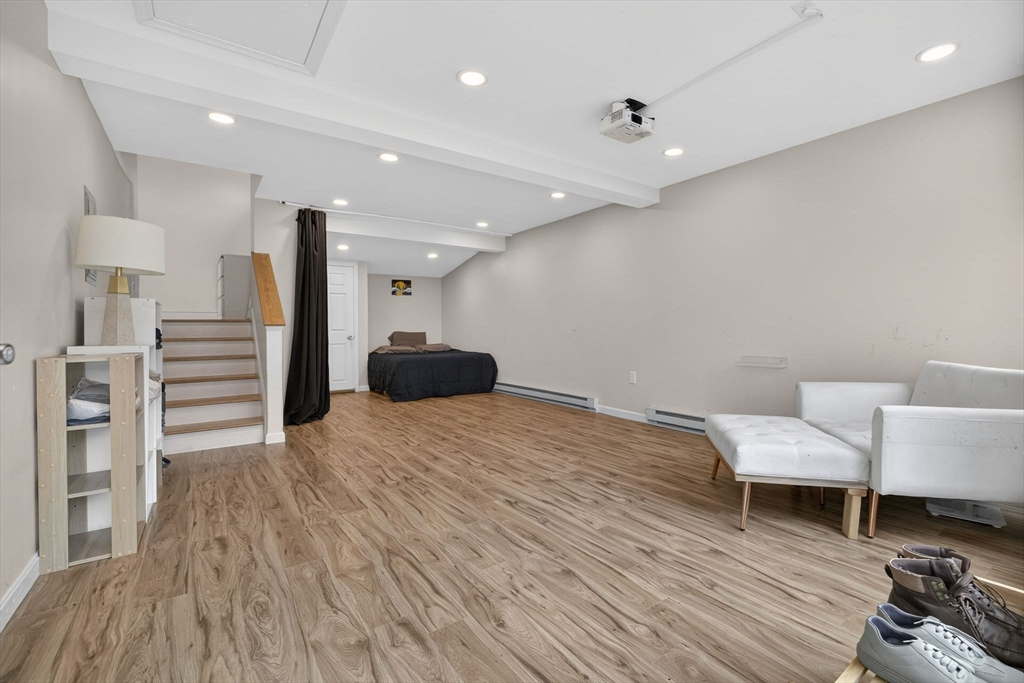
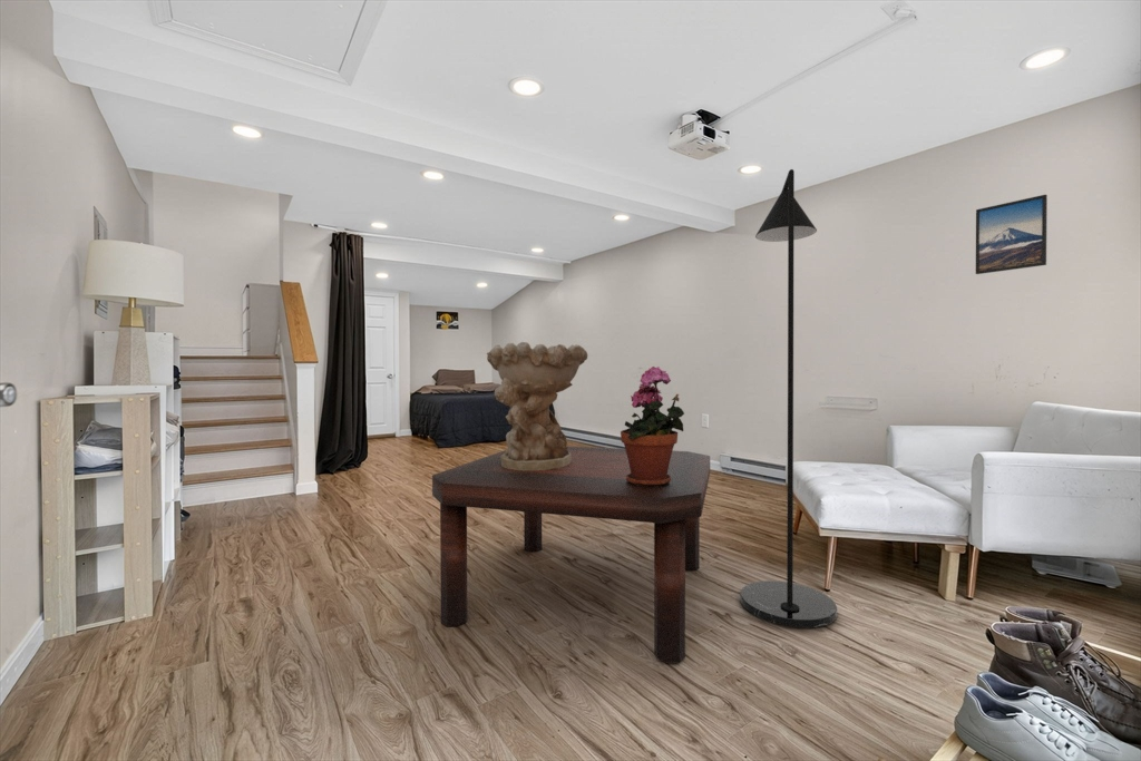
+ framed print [975,194,1049,275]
+ potted plant [620,365,685,487]
+ decorative bowl [486,341,588,470]
+ floor lamp [740,168,838,628]
+ coffee table [431,446,711,664]
